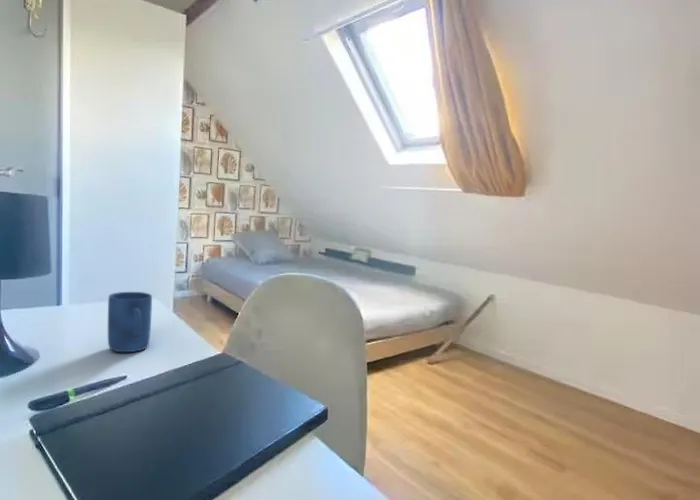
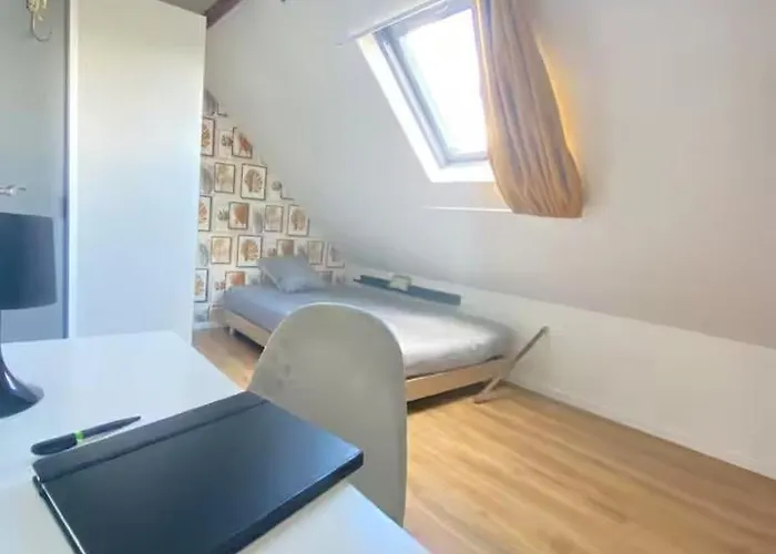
- mug [107,291,153,353]
